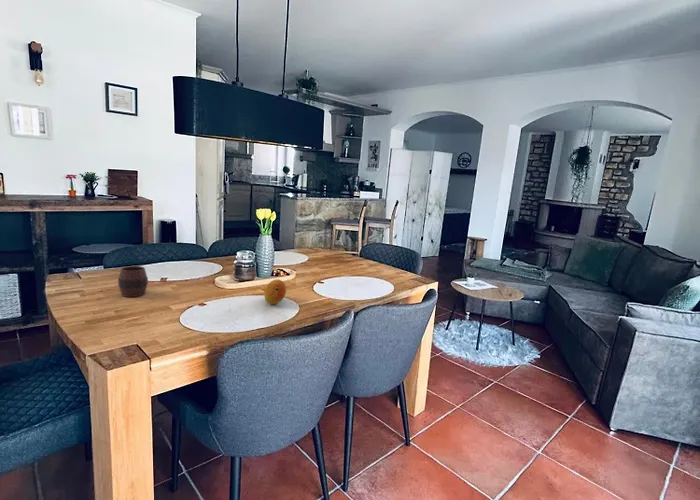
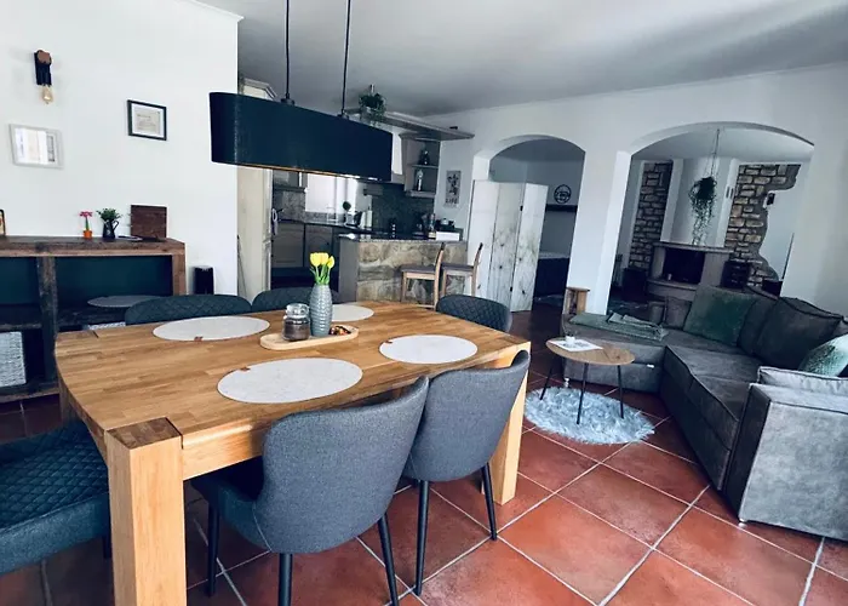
- cup [117,265,149,298]
- fruit [263,278,287,305]
